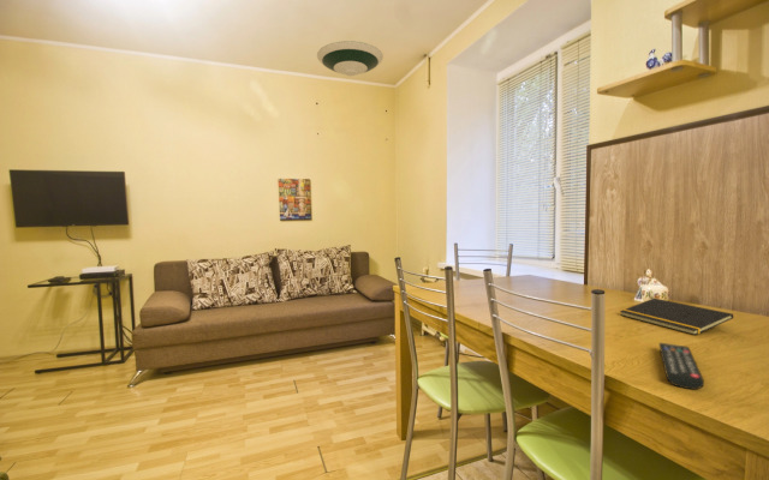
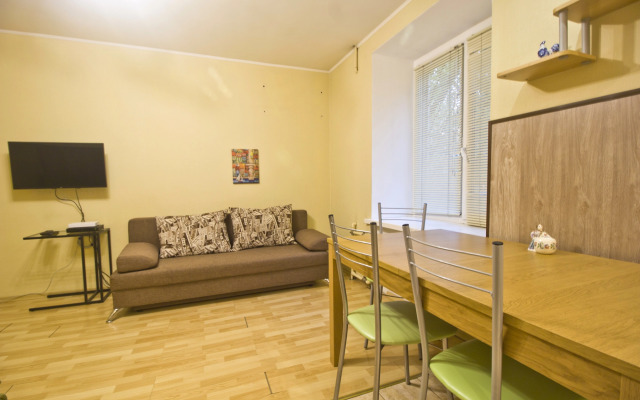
- remote control [657,342,705,390]
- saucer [316,40,384,77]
- notepad [619,298,734,336]
